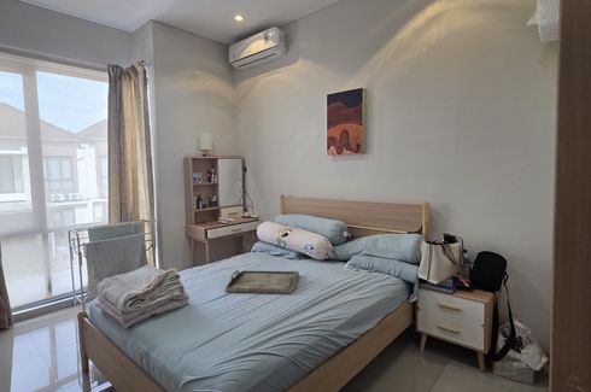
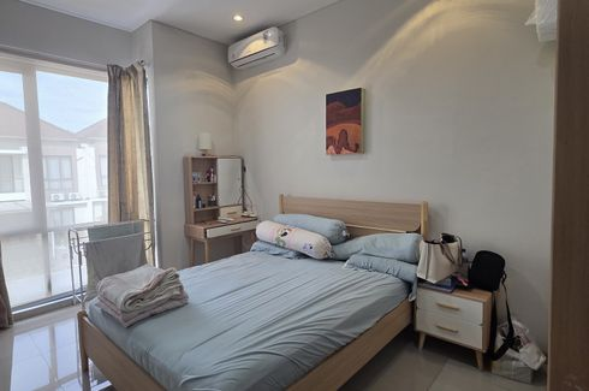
- serving tray [224,269,300,294]
